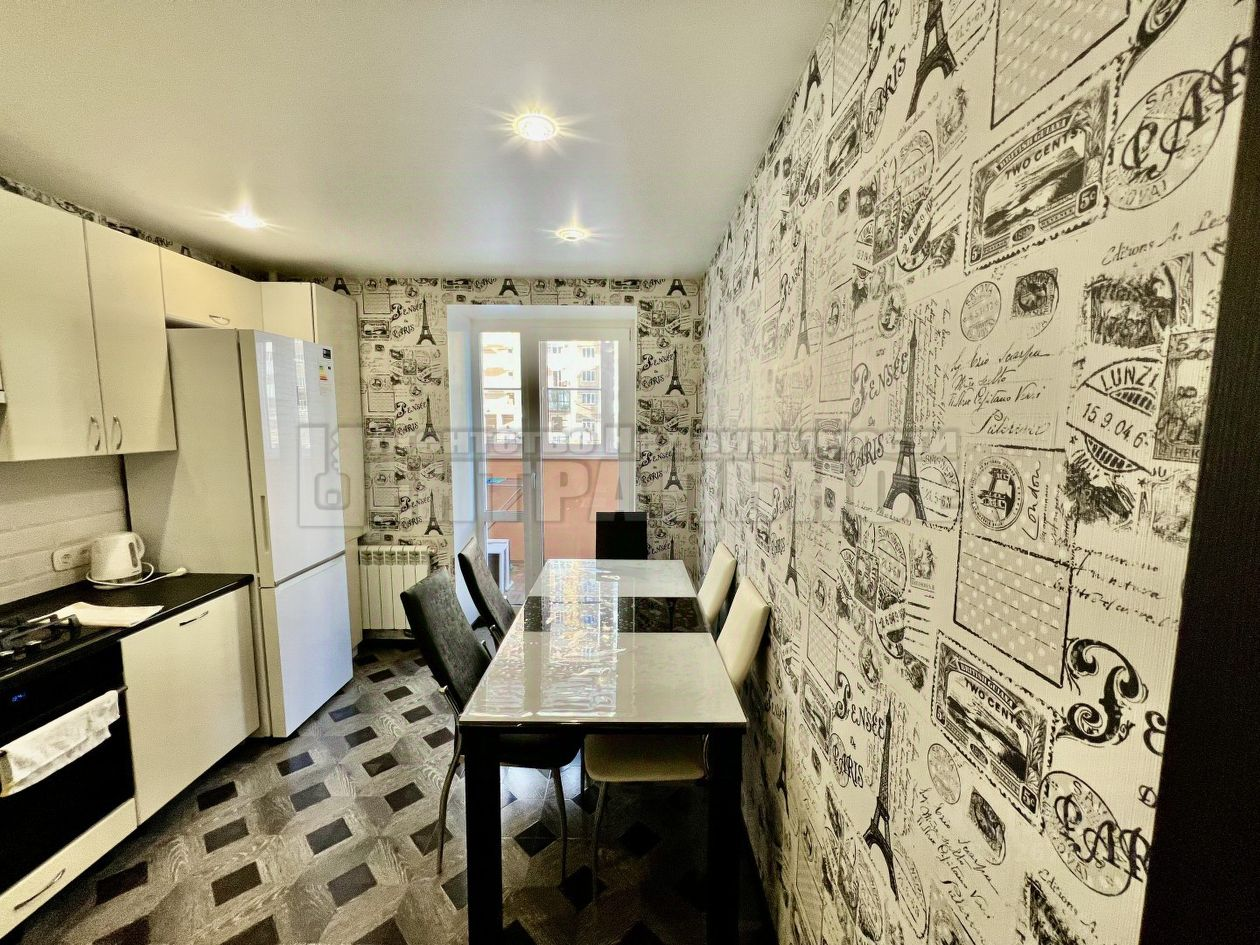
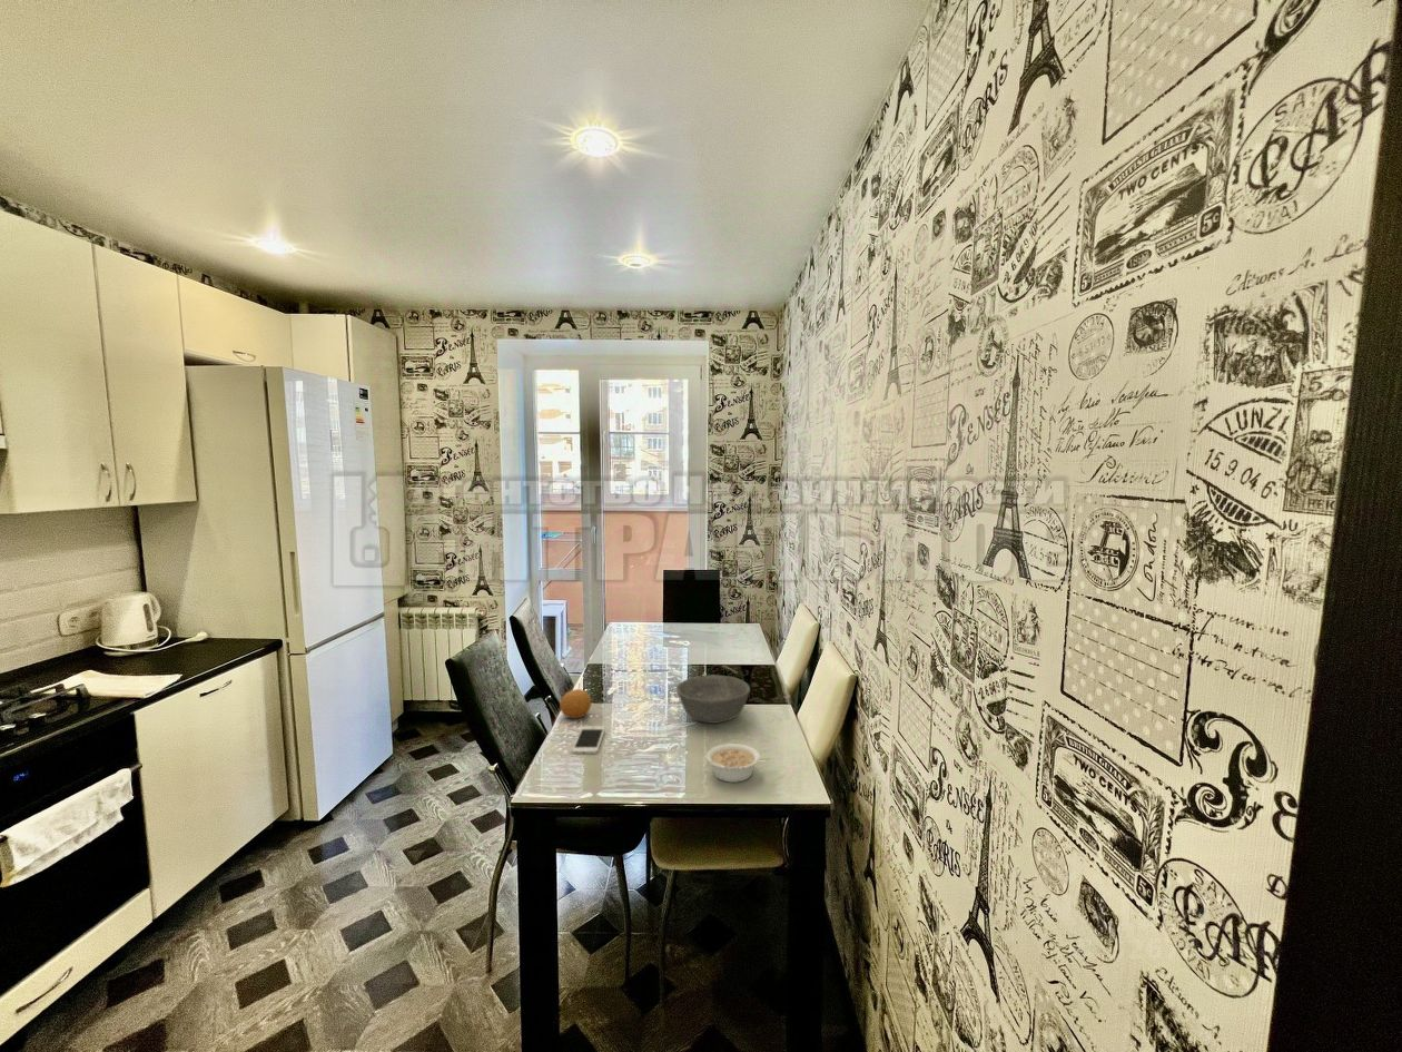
+ smartphone [571,726,606,755]
+ legume [705,743,771,784]
+ bowl [675,674,751,724]
+ fruit [559,688,592,719]
